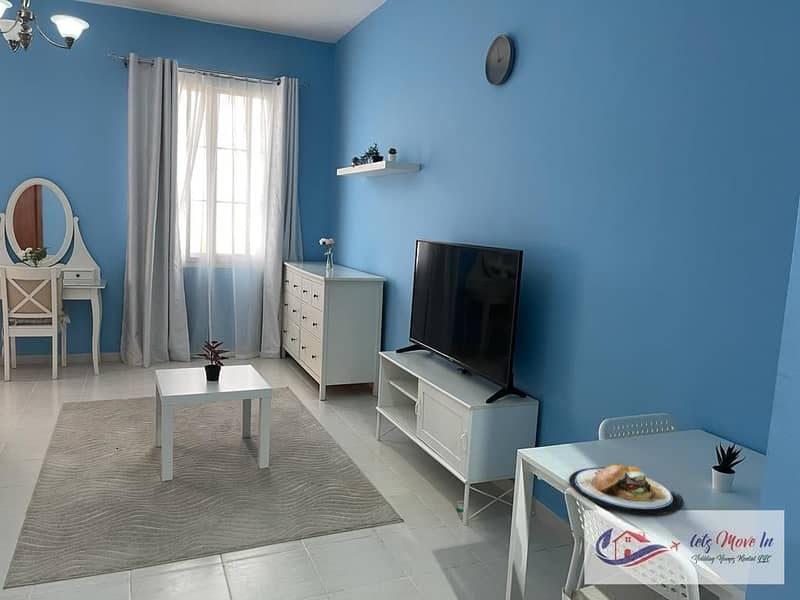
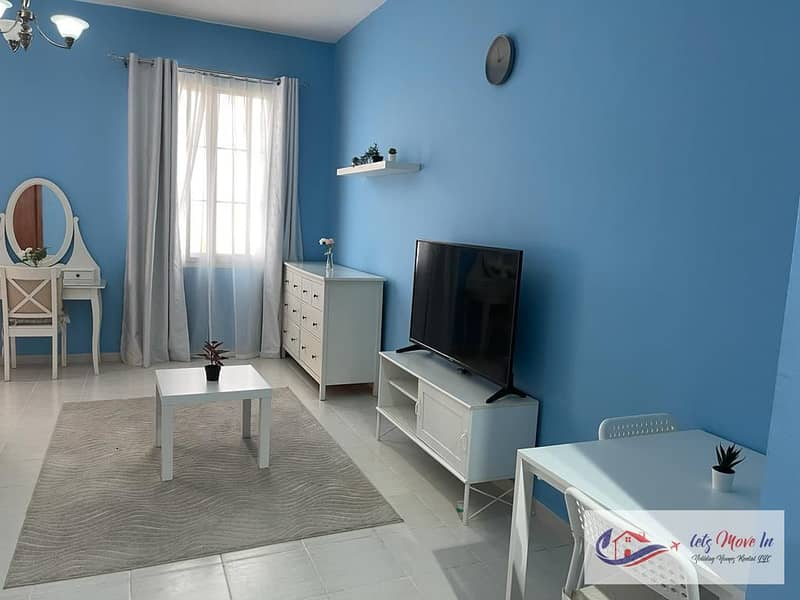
- plate [568,462,684,516]
